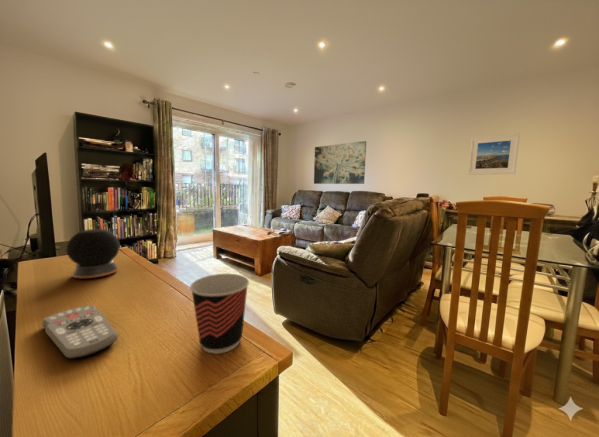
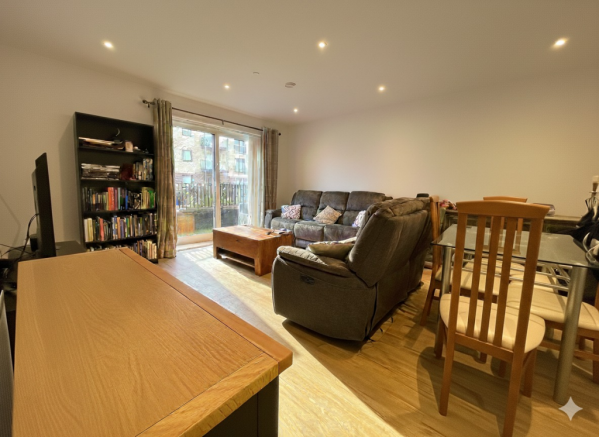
- speaker [65,228,121,279]
- cup [189,273,250,355]
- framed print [467,132,521,176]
- wall art [313,140,367,185]
- remote control [41,304,118,360]
